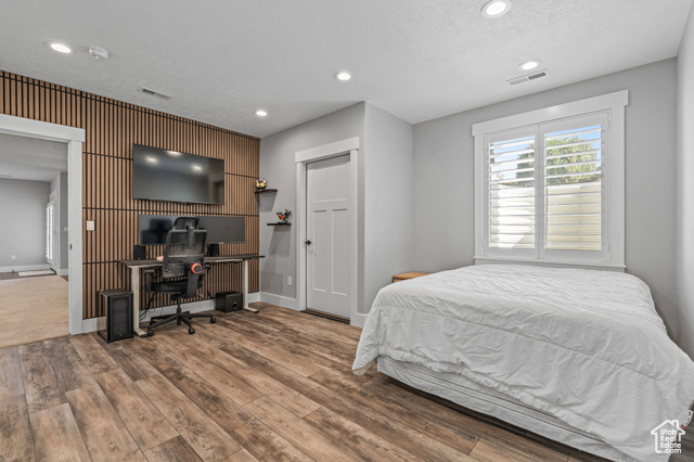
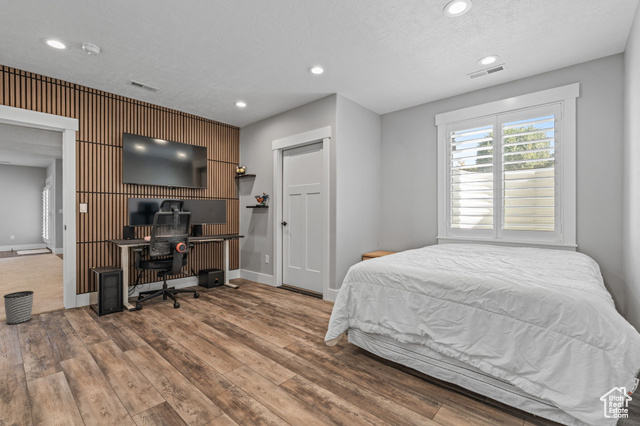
+ wastebasket [2,290,35,326]
